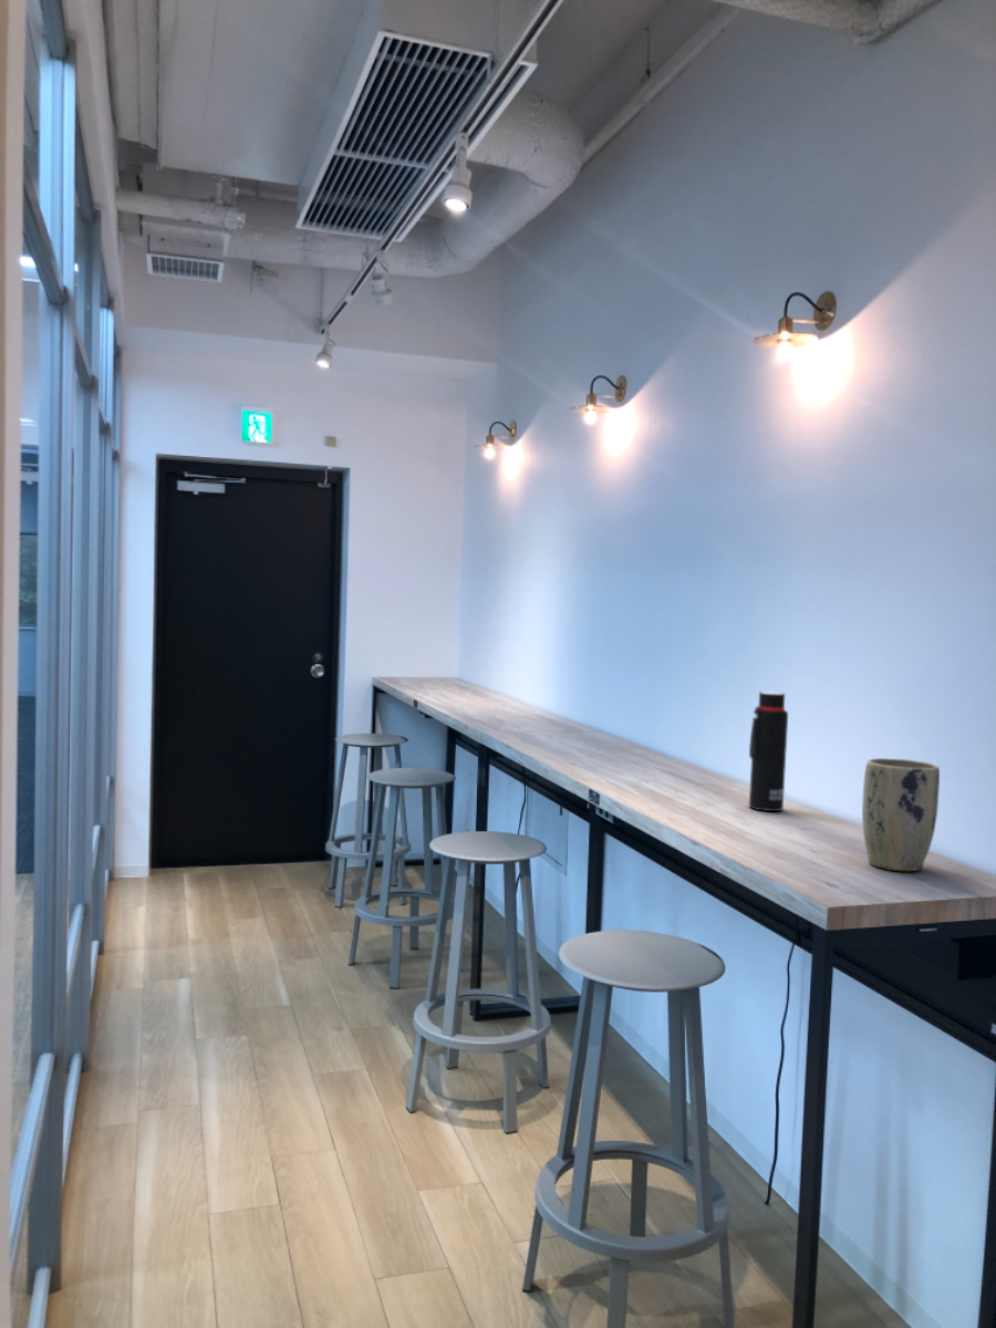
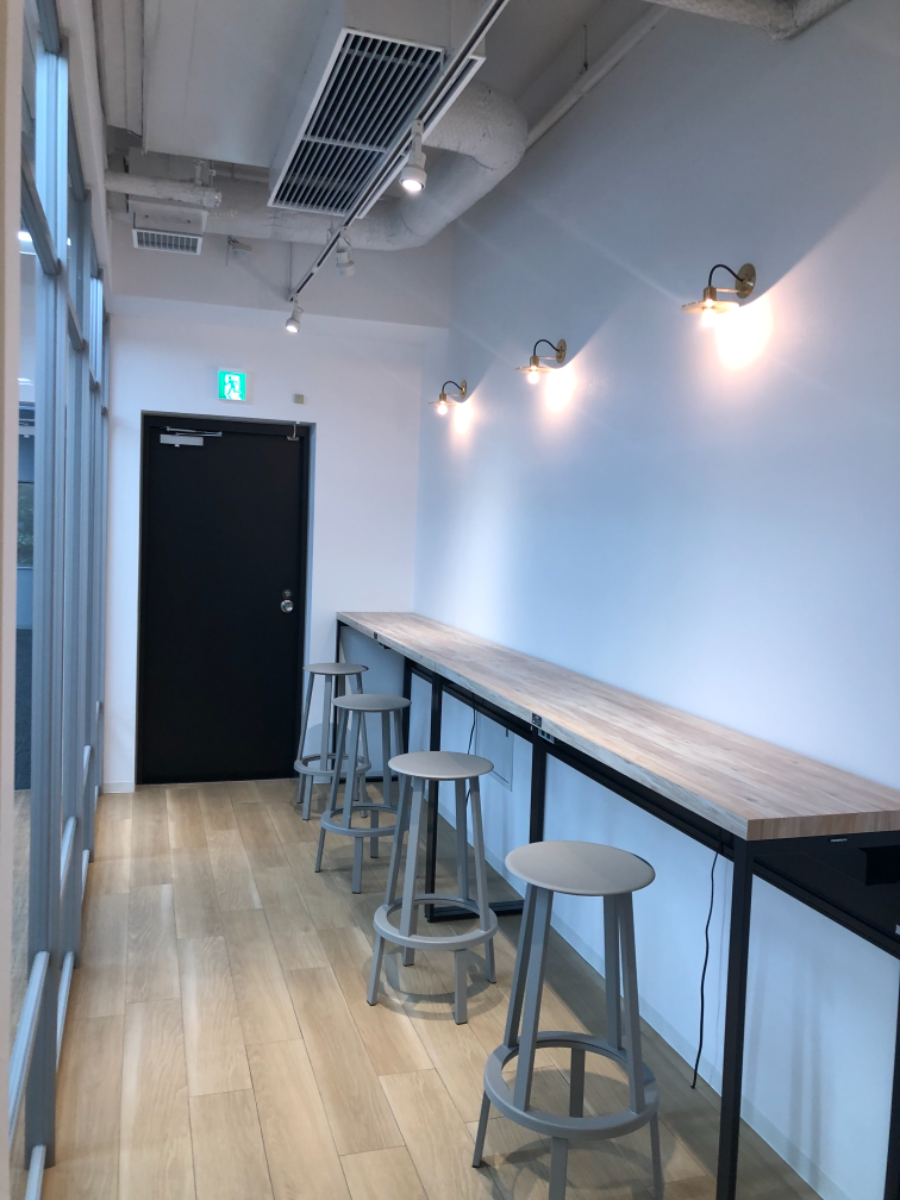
- plant pot [861,757,941,872]
- water bottle [748,691,789,812]
